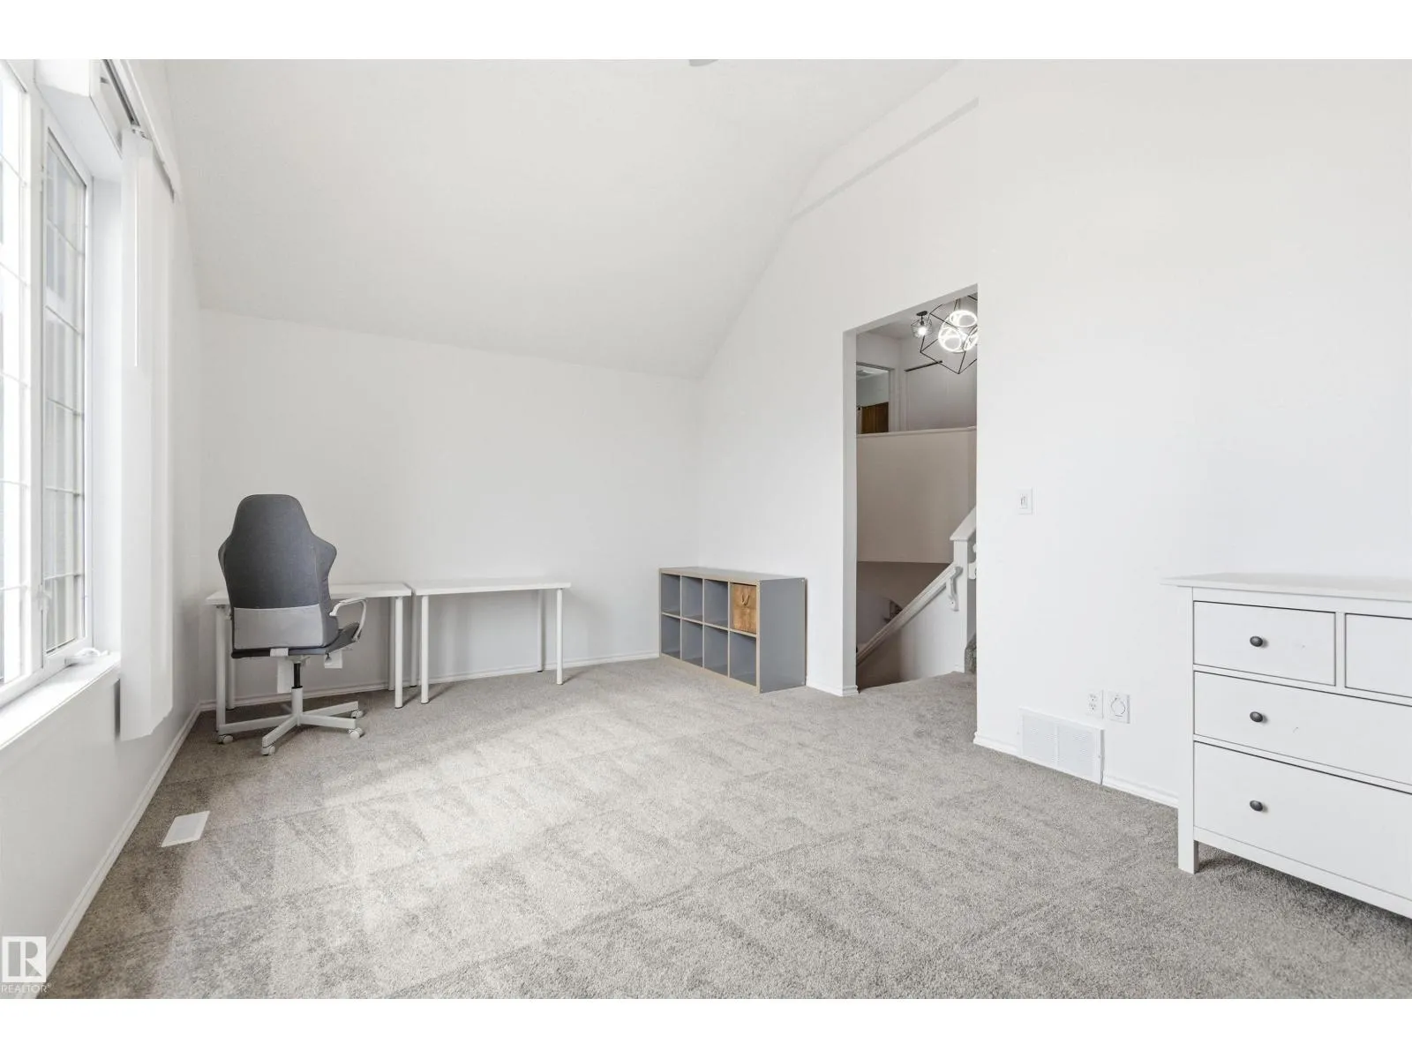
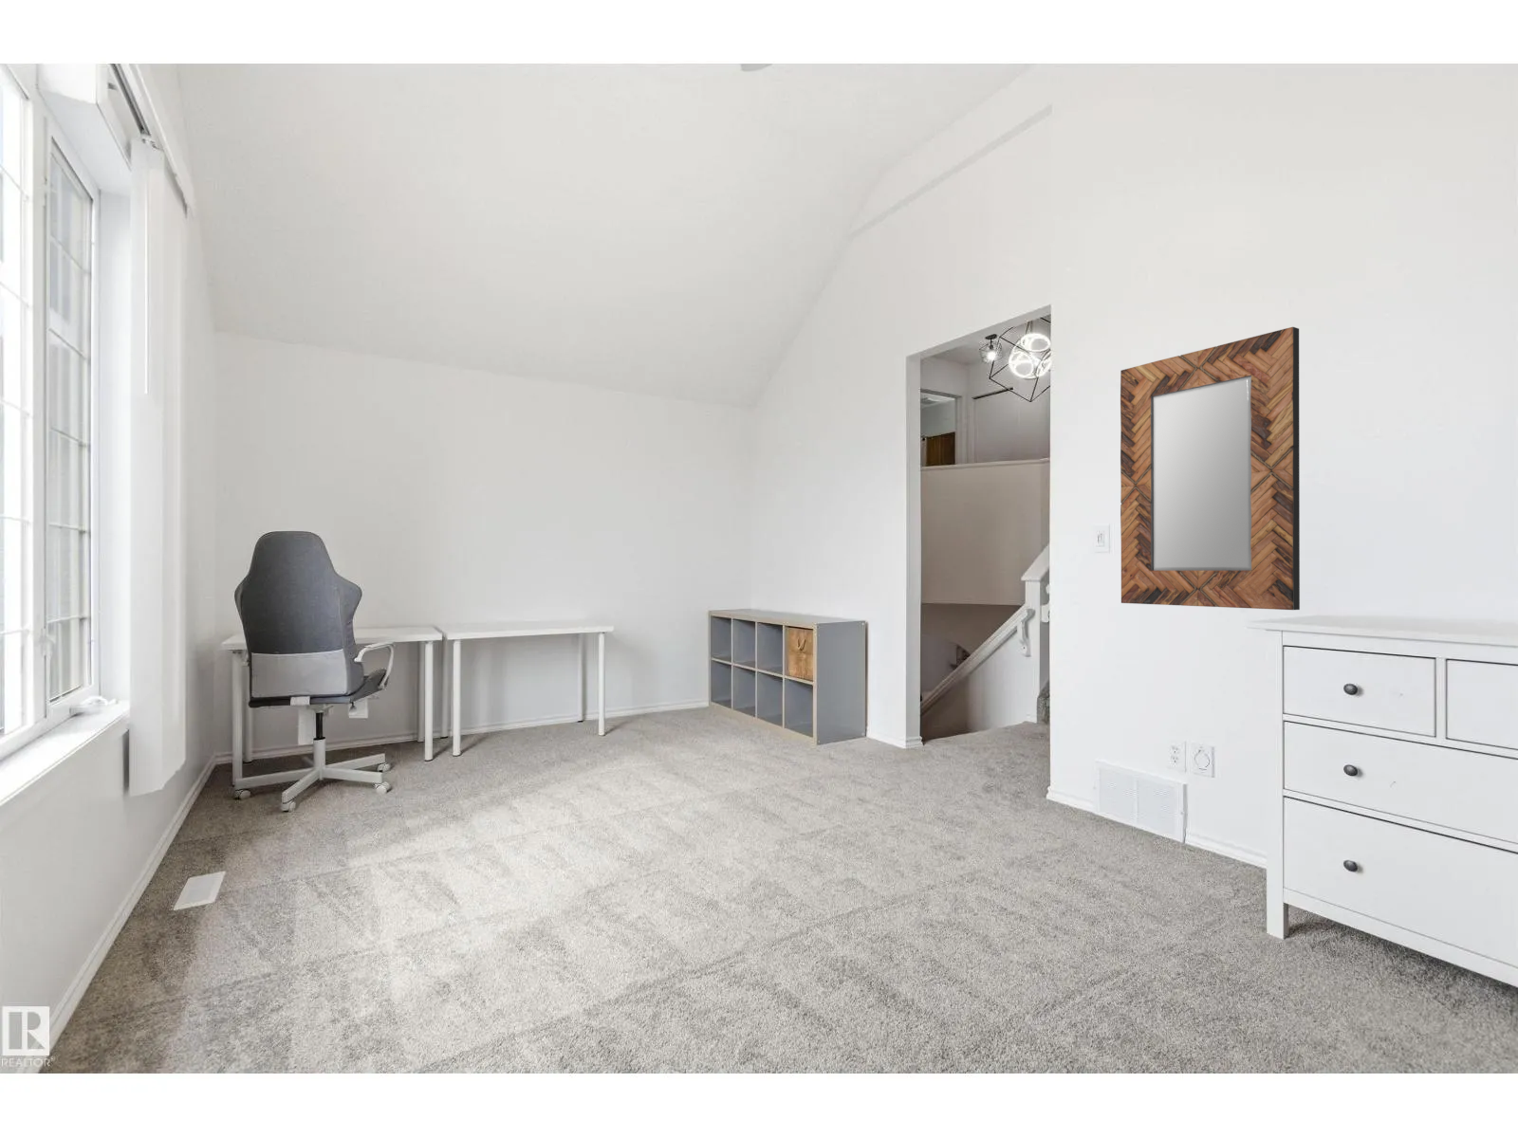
+ home mirror [1120,326,1300,611]
